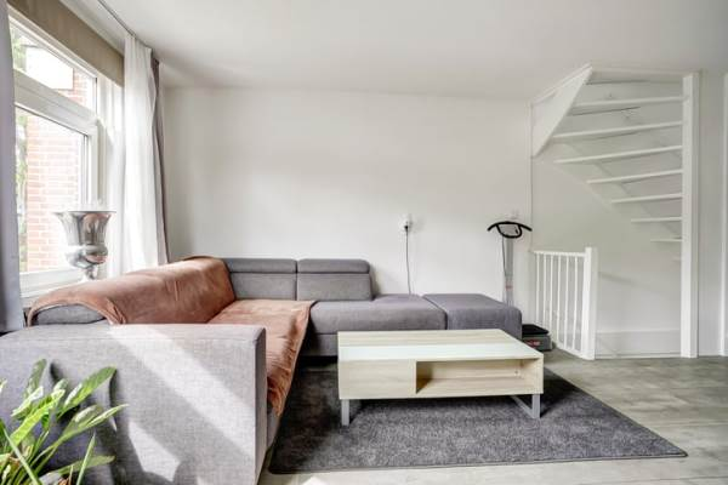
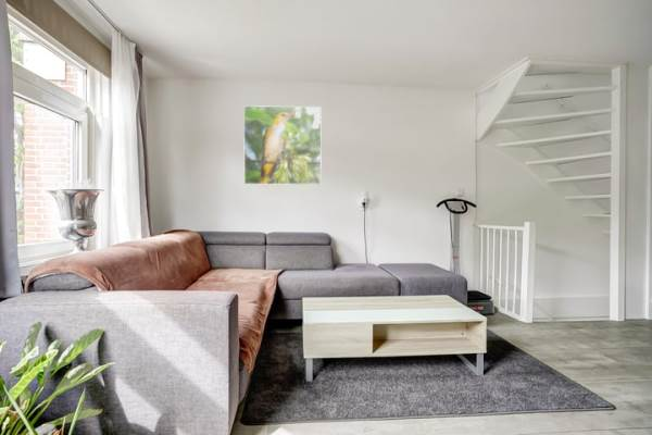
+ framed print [242,104,323,186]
